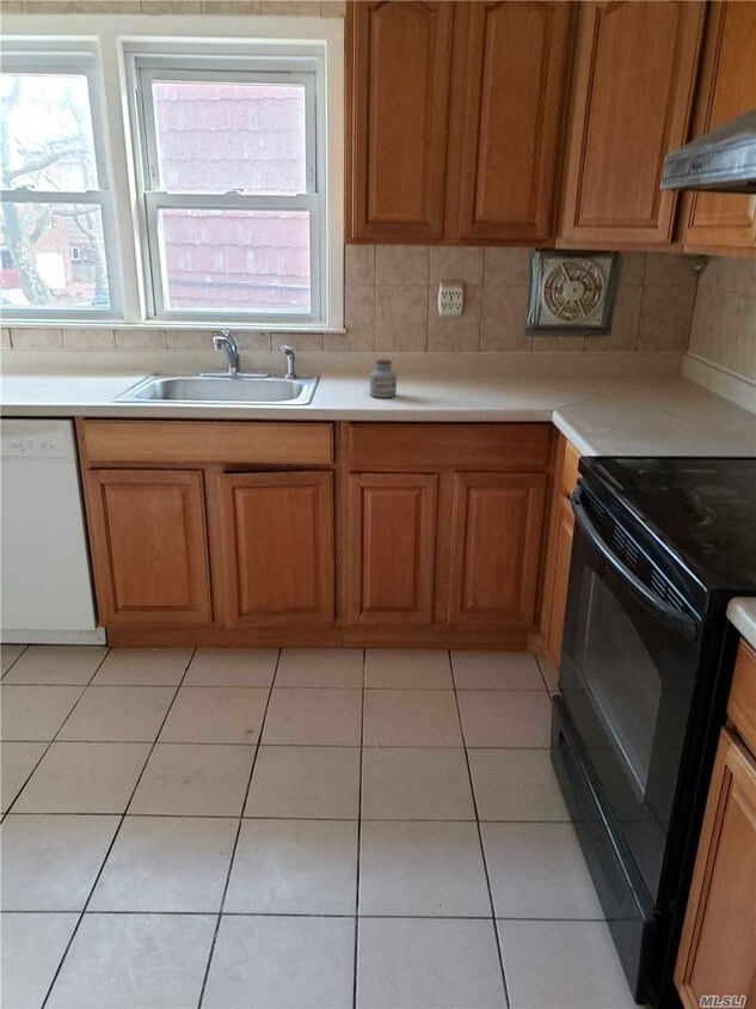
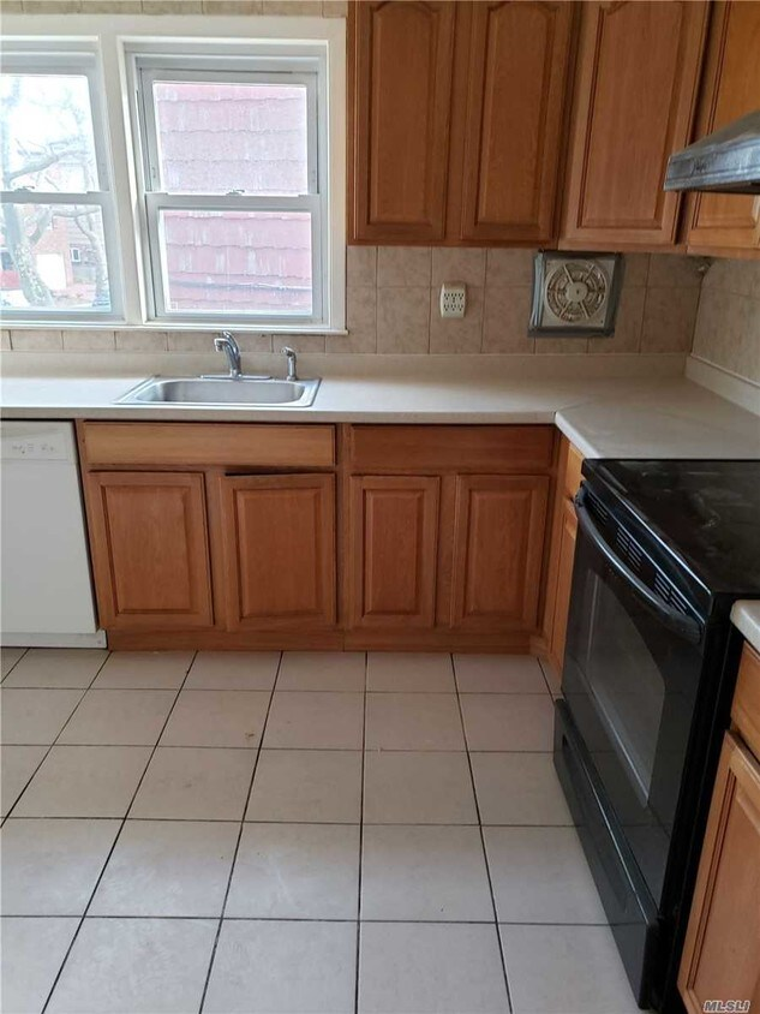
- jar [369,357,398,398]
